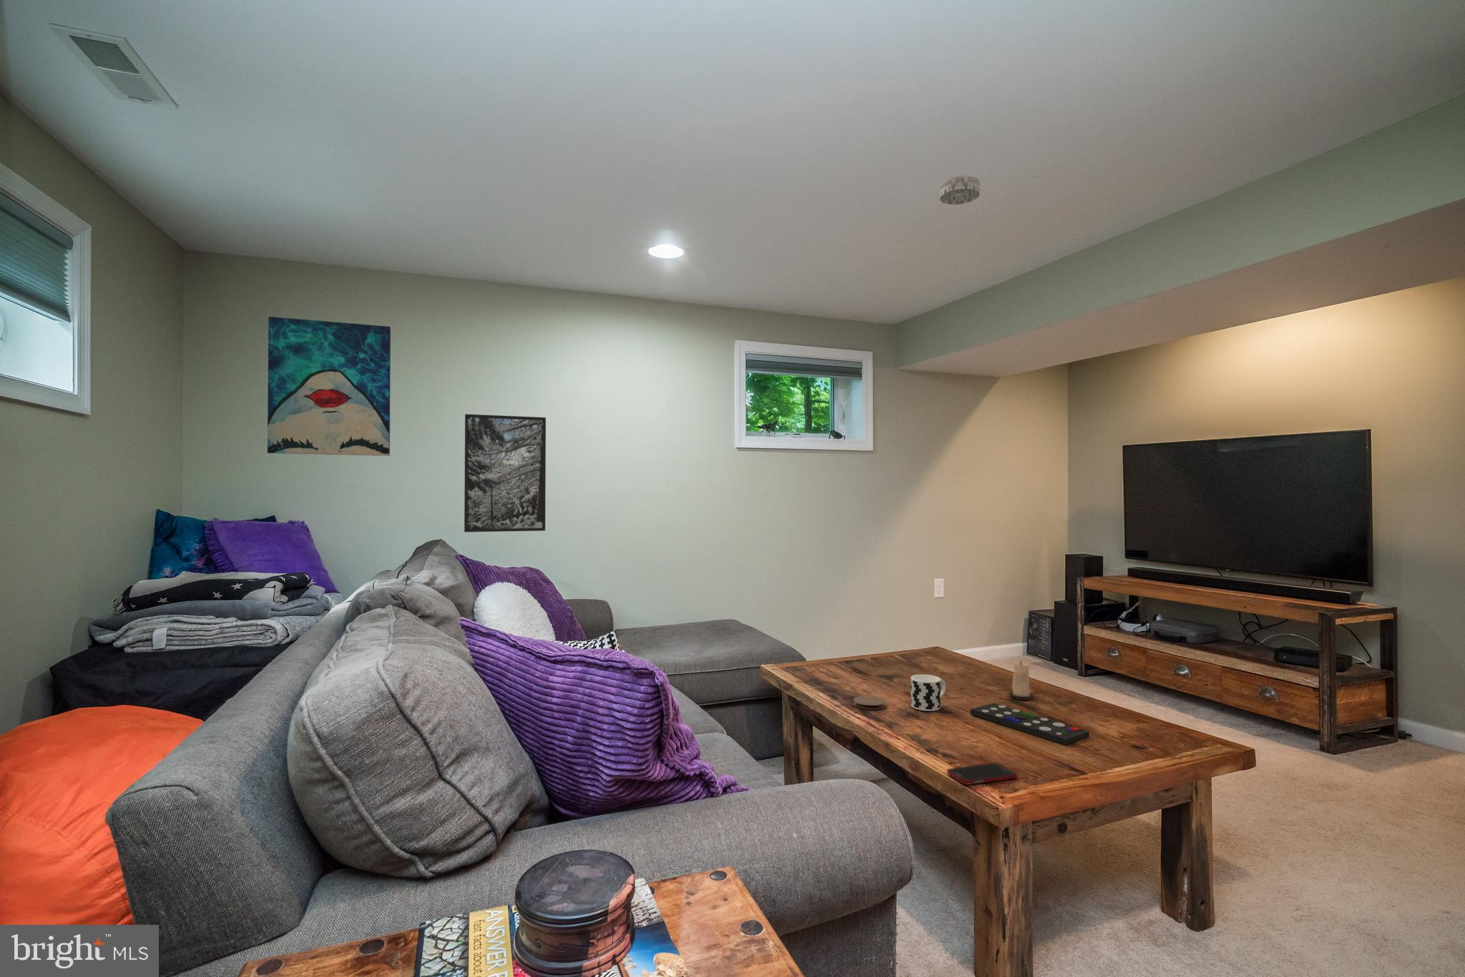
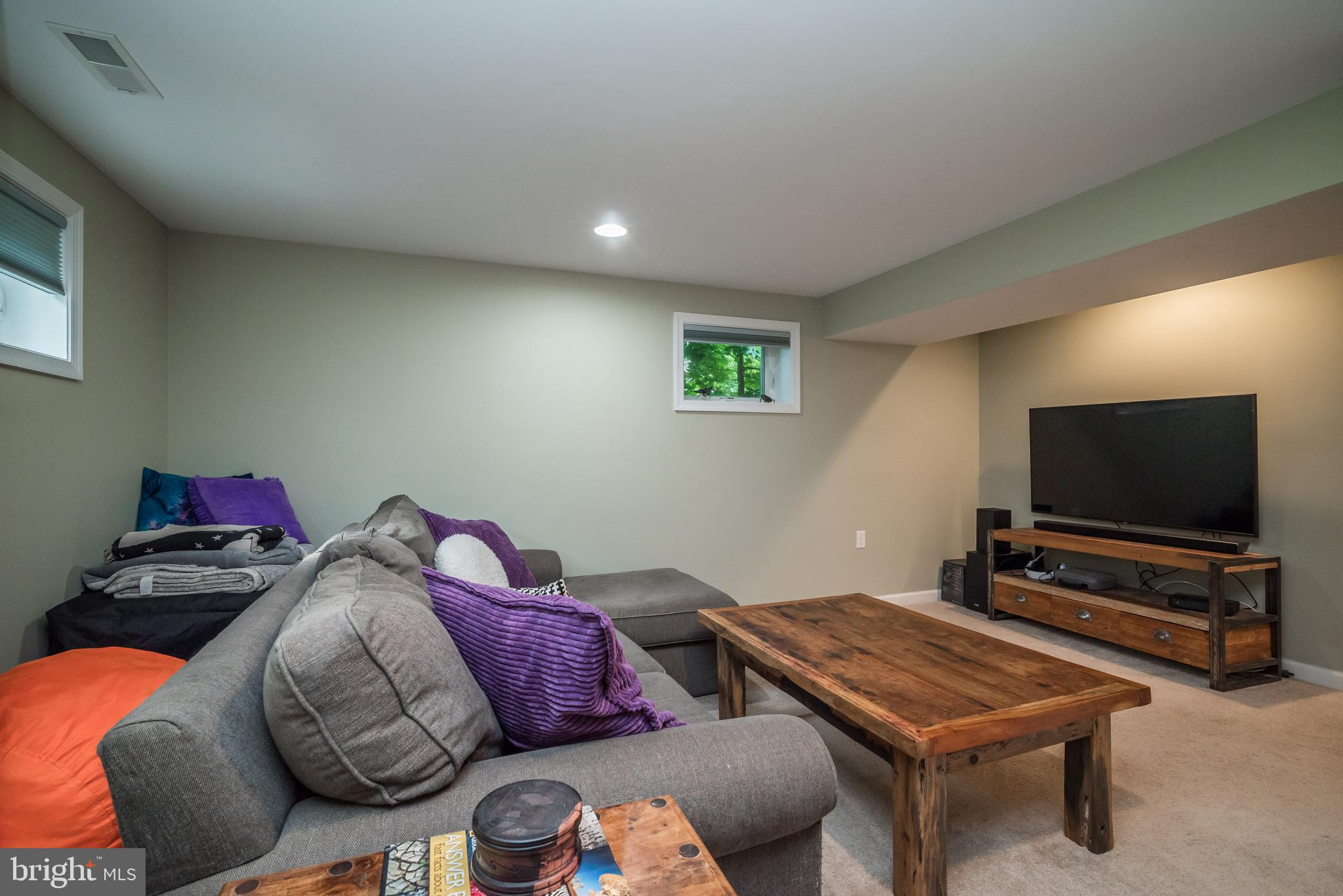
- wall art [267,316,392,457]
- cup [910,674,947,712]
- coaster [853,696,886,711]
- smoke detector [939,174,981,206]
- cell phone [947,762,1018,785]
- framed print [464,413,547,532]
- remote control [970,702,1090,746]
- candle [1009,660,1034,701]
